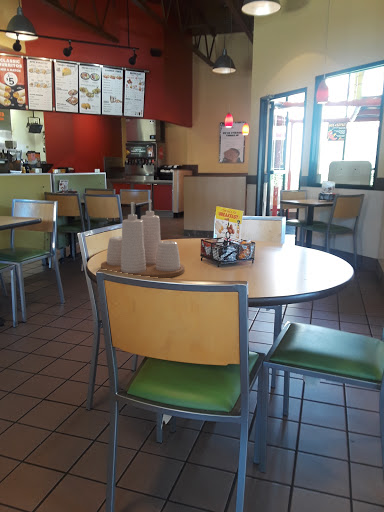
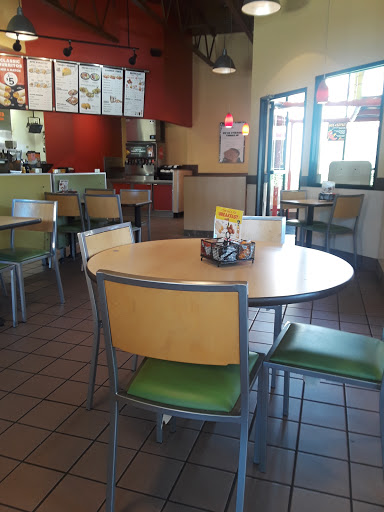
- condiment set [100,199,185,279]
